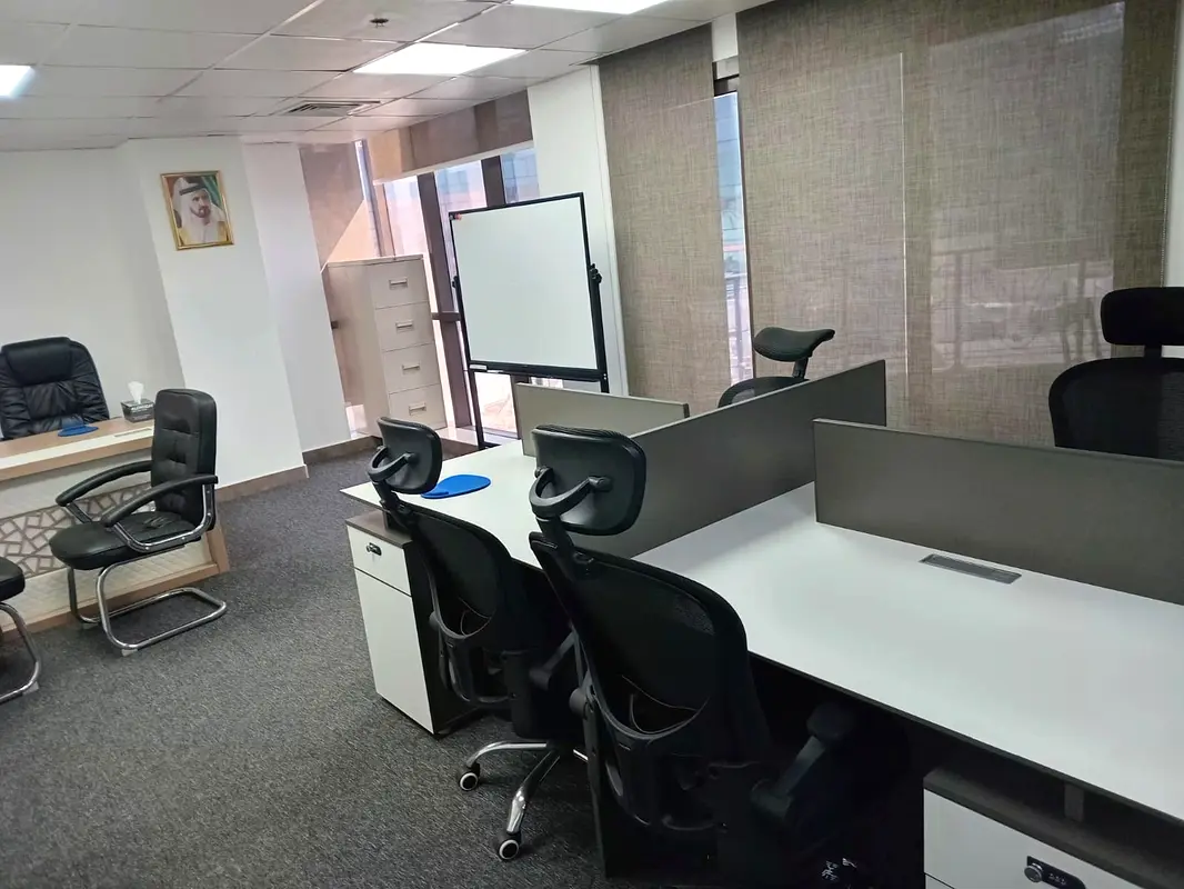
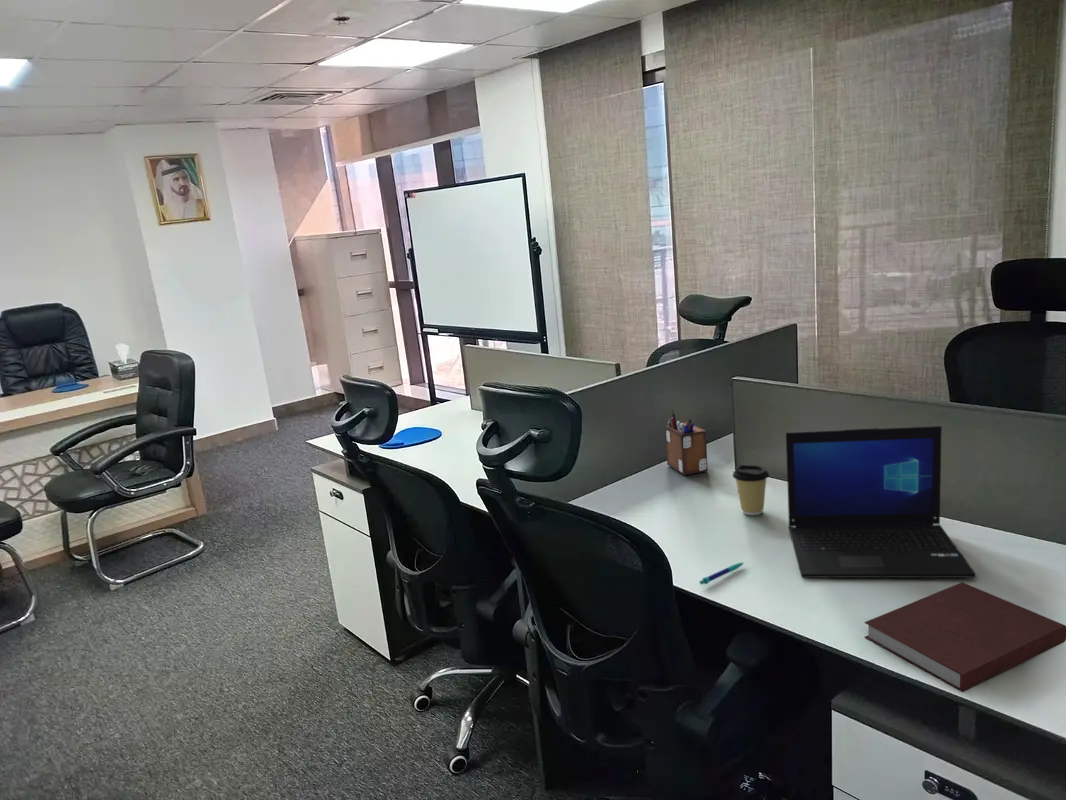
+ notebook [864,581,1066,693]
+ coffee cup [732,464,770,516]
+ desk organizer [664,409,709,476]
+ laptop [785,425,977,579]
+ pen [699,562,744,586]
